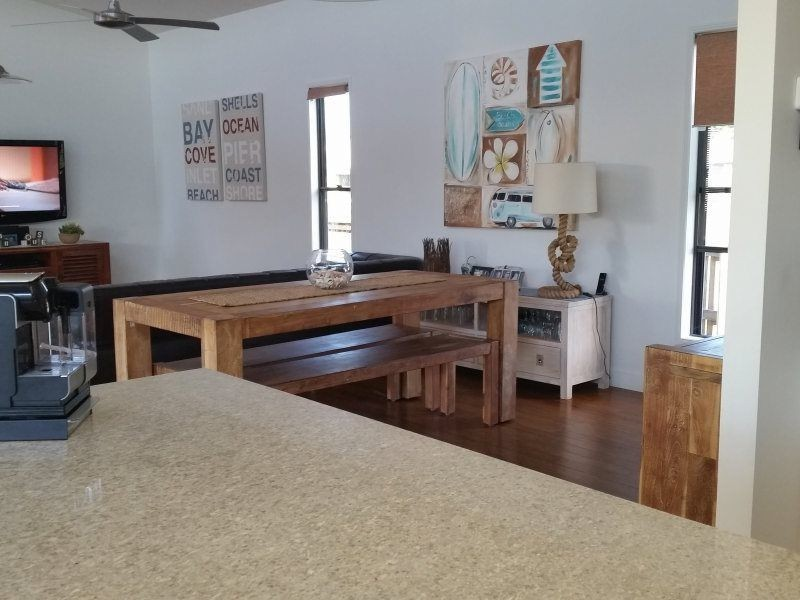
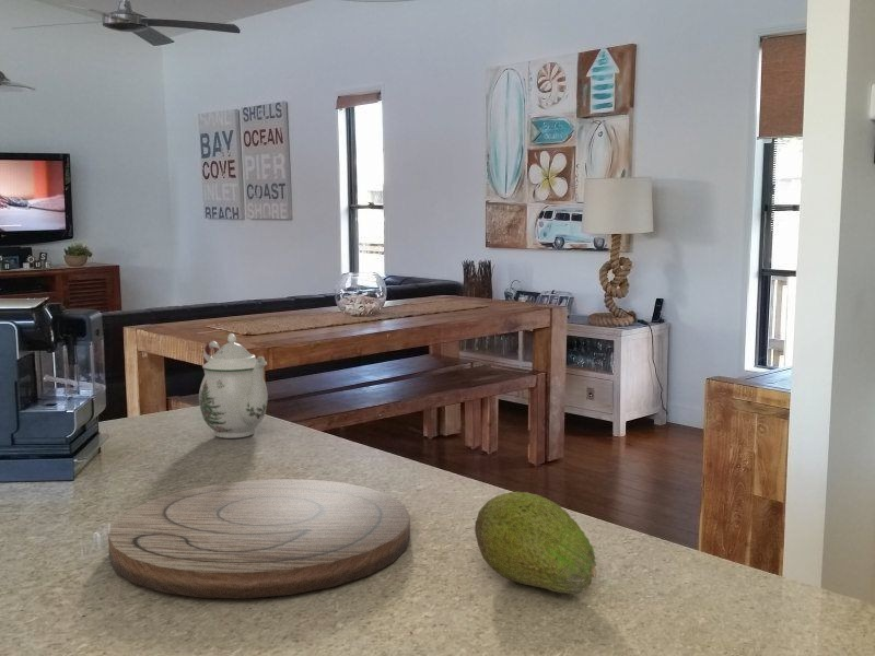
+ teapot [198,332,269,440]
+ cutting board [107,478,411,599]
+ fruit [474,491,598,595]
